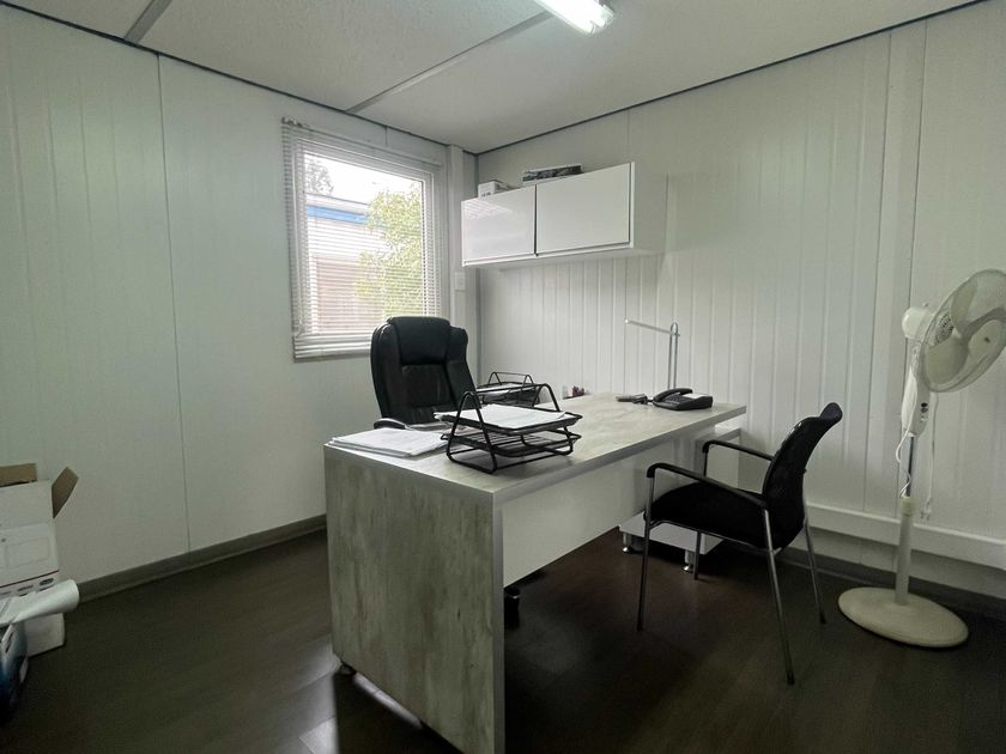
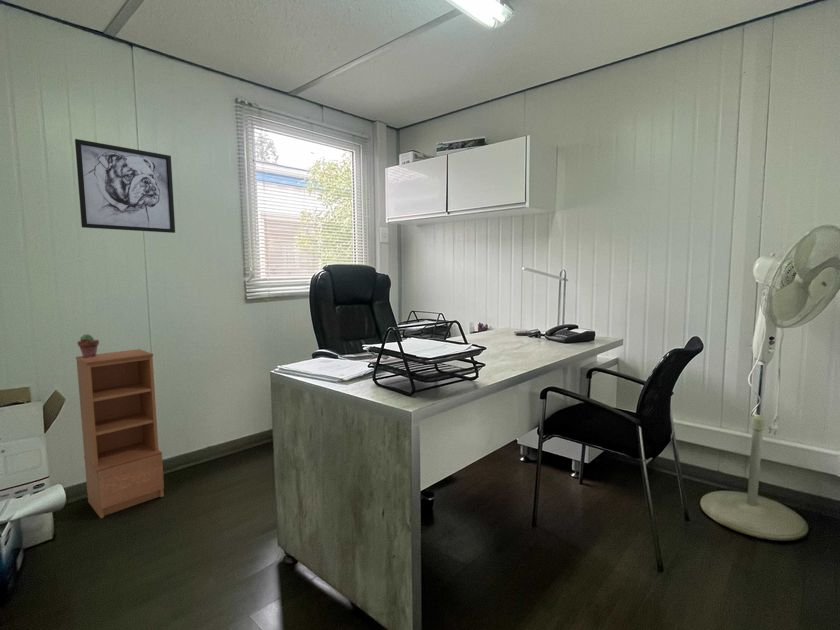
+ bookcase [75,348,165,519]
+ potted succulent [77,333,100,357]
+ wall art [74,138,176,234]
